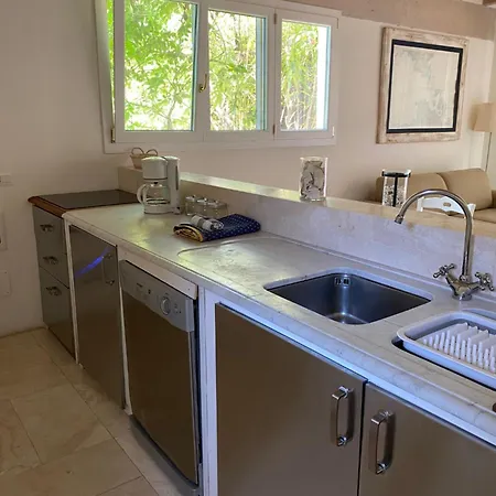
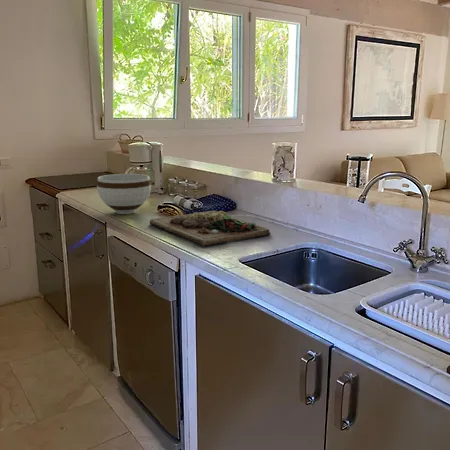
+ bowl [96,173,152,215]
+ cutting board [149,210,271,248]
